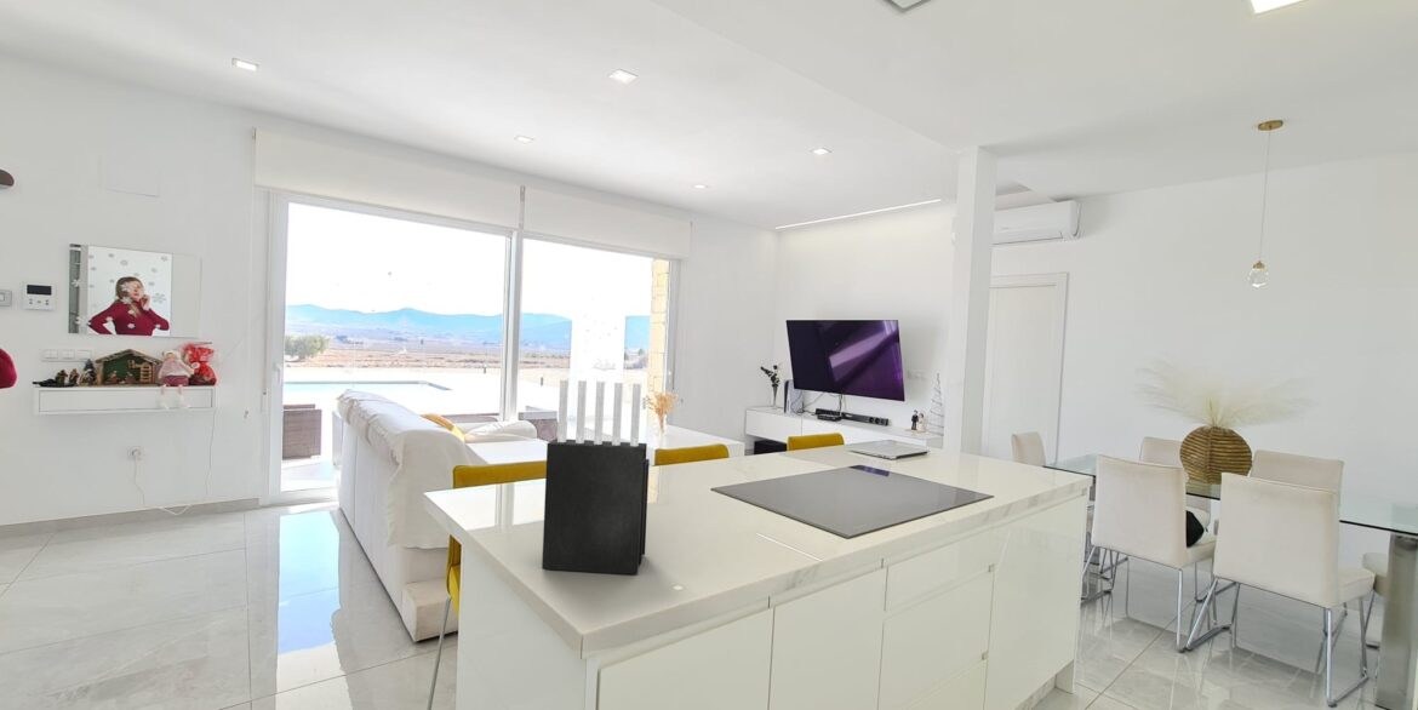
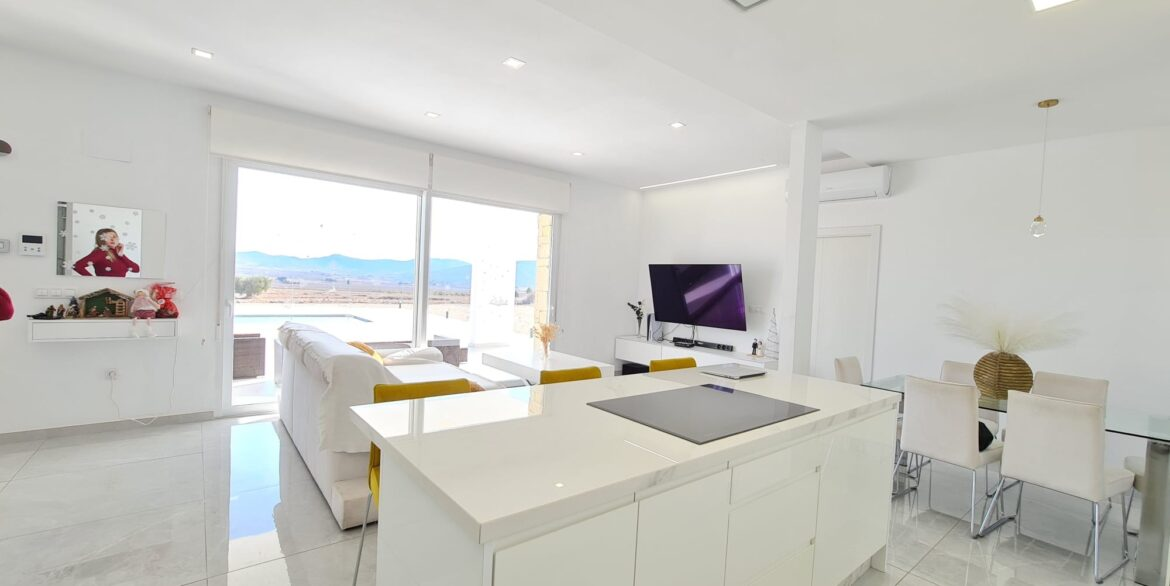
- knife block [541,378,651,576]
